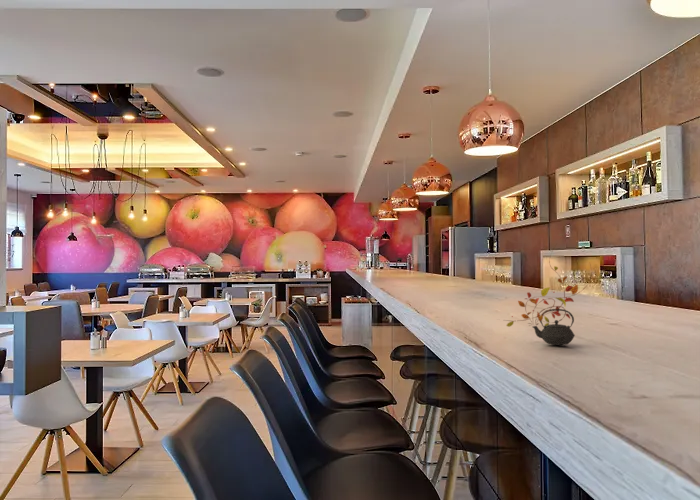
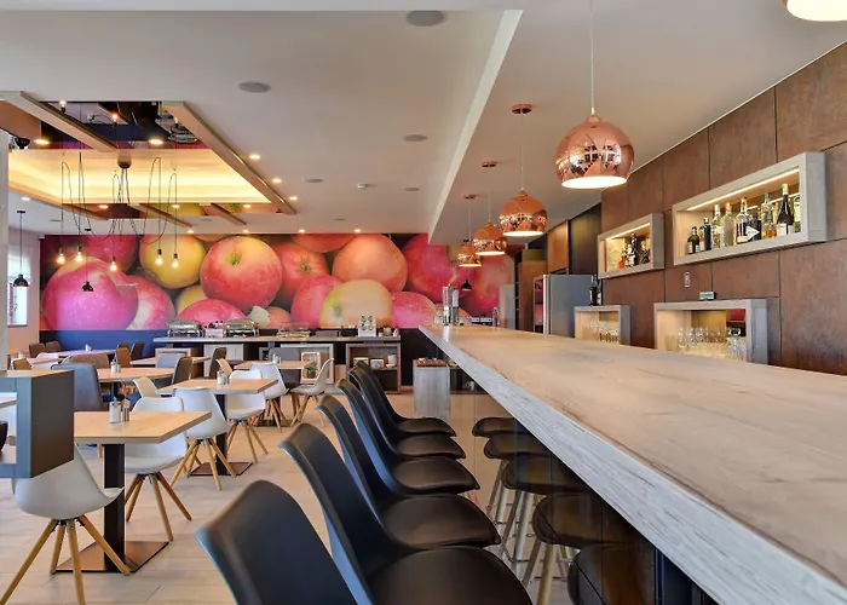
- teapot [496,236,593,346]
